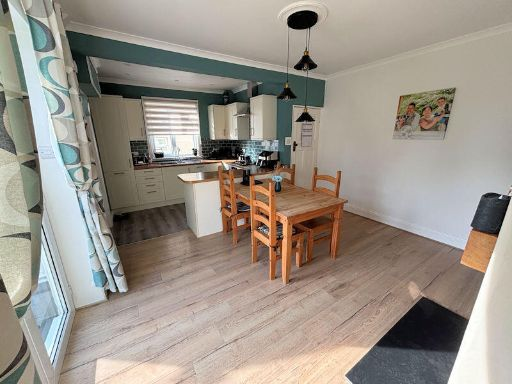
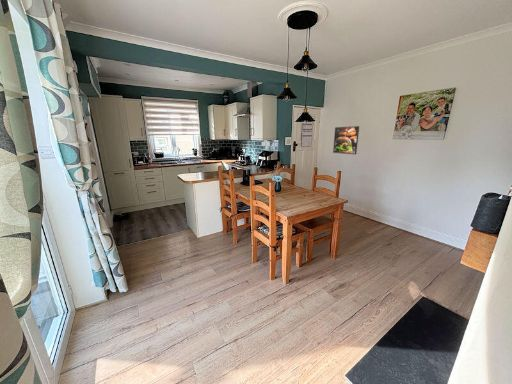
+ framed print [332,125,360,155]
